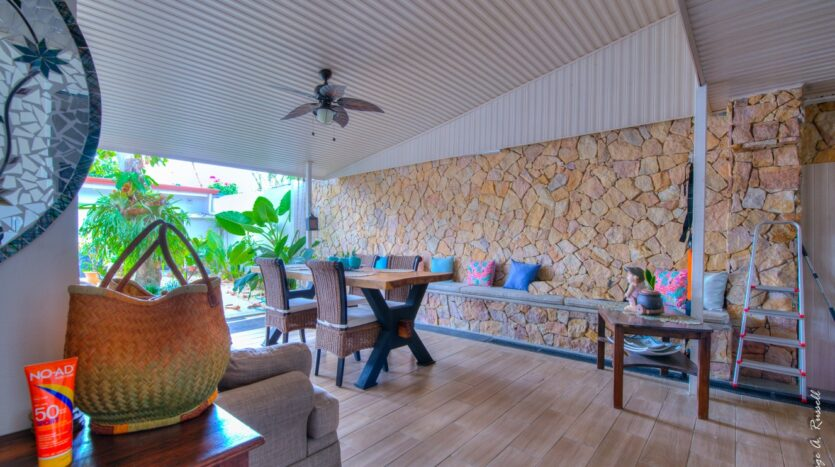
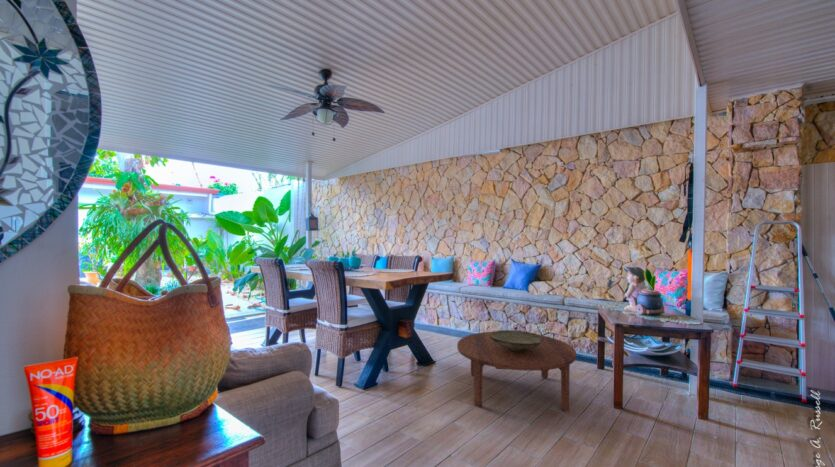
+ coffee table [456,330,577,413]
+ decorative bowl [490,329,544,352]
